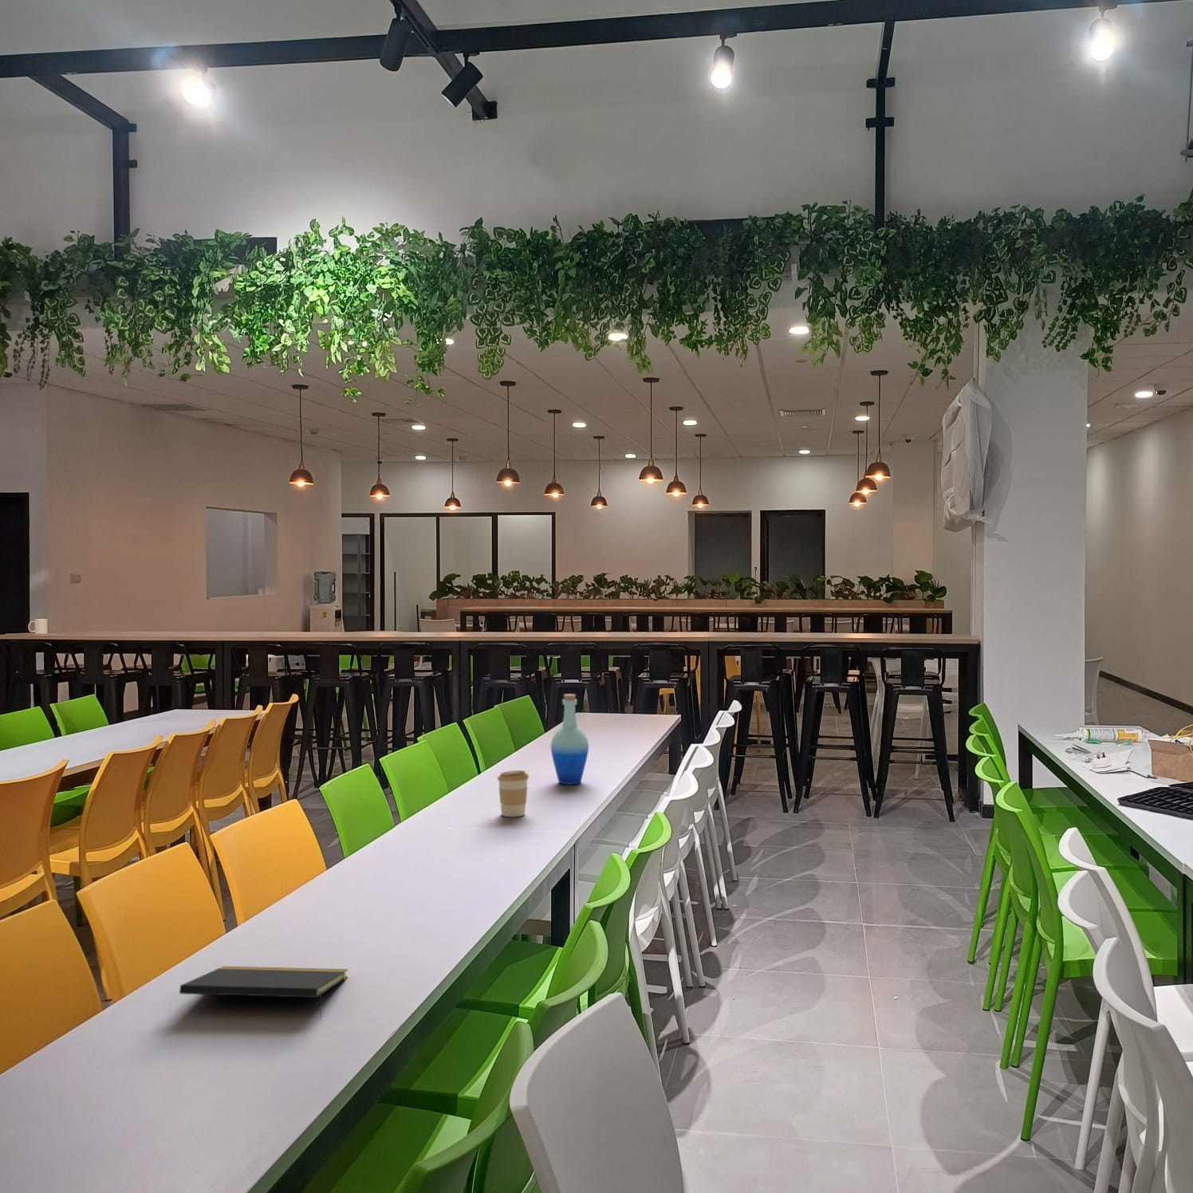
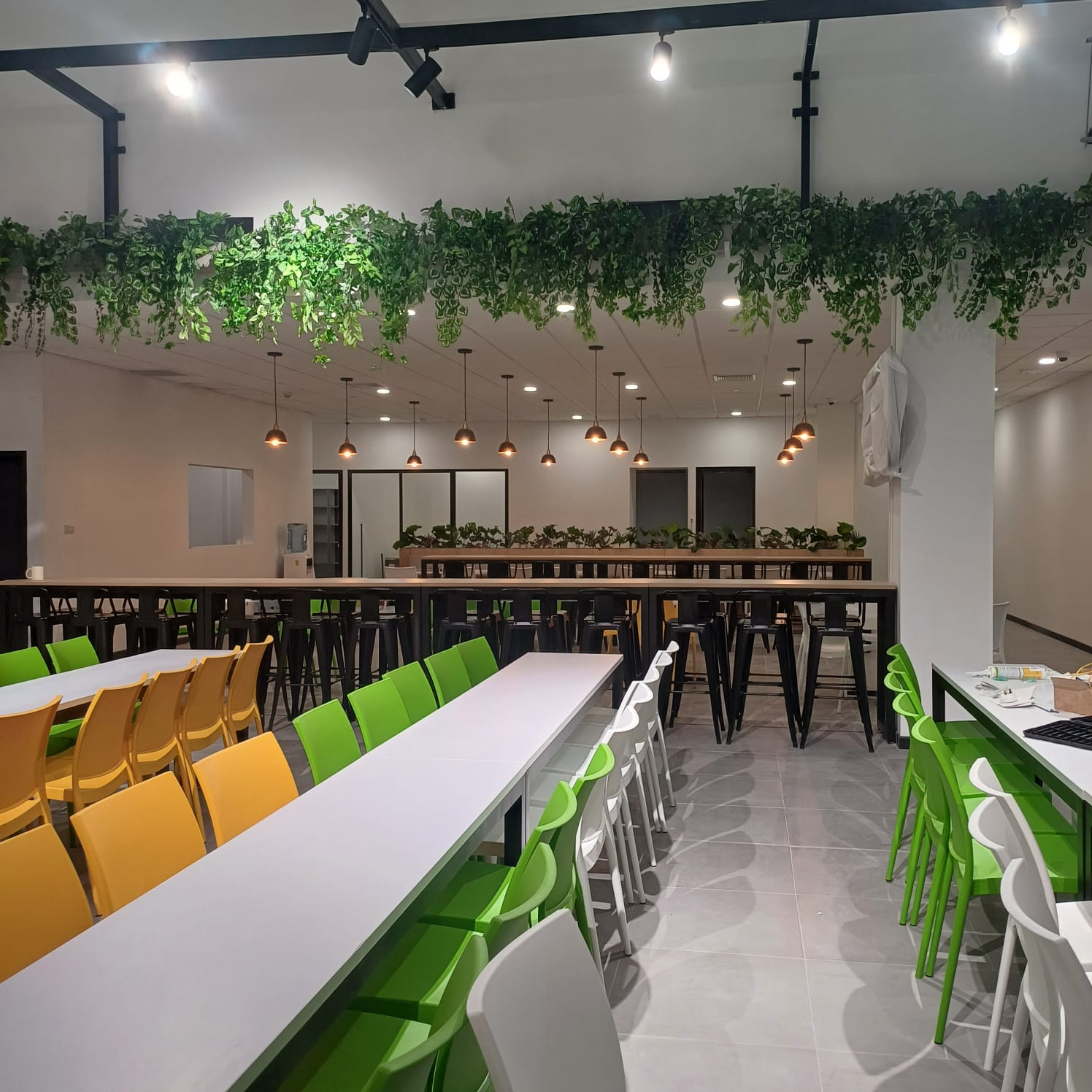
- bottle [551,693,589,786]
- coffee cup [497,769,530,817]
- notepad [179,966,349,1017]
